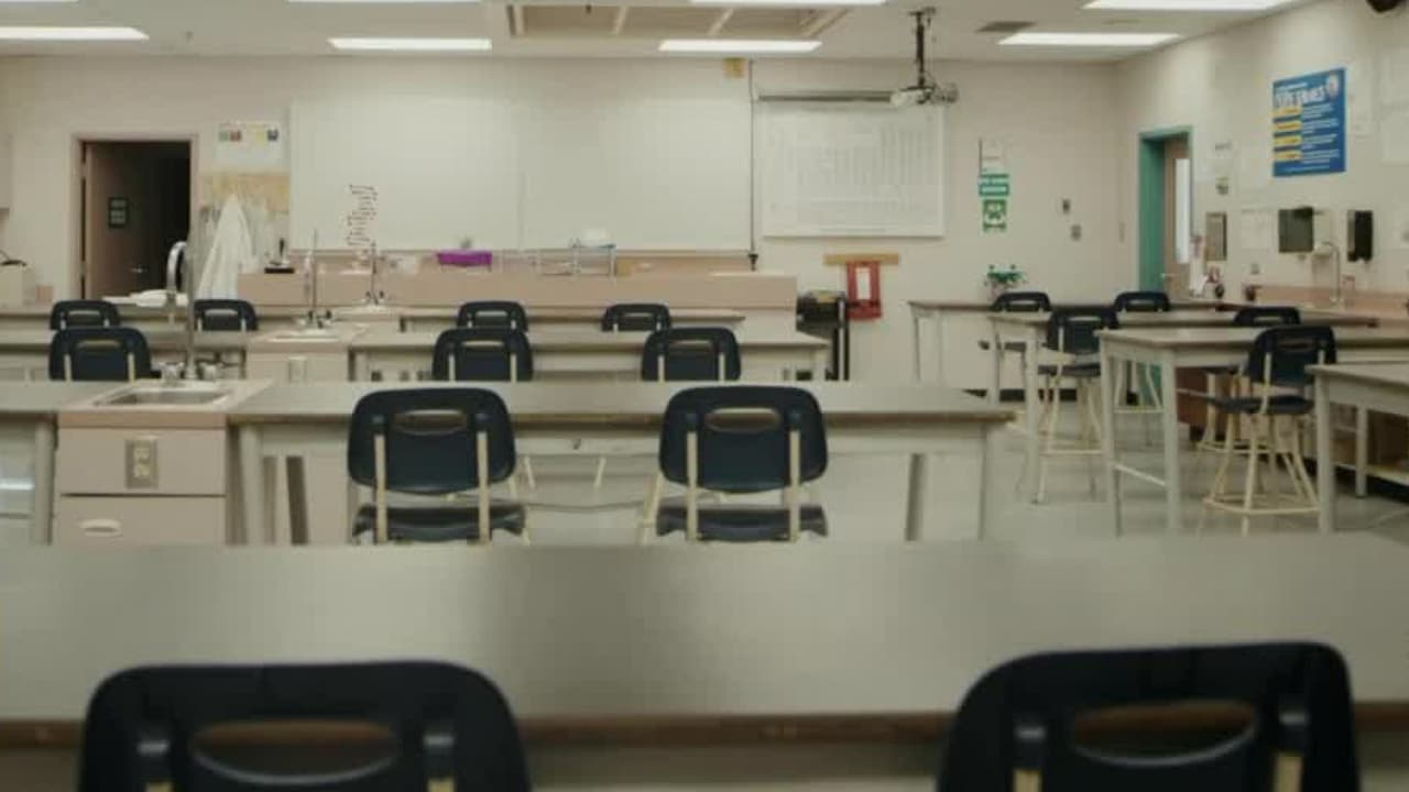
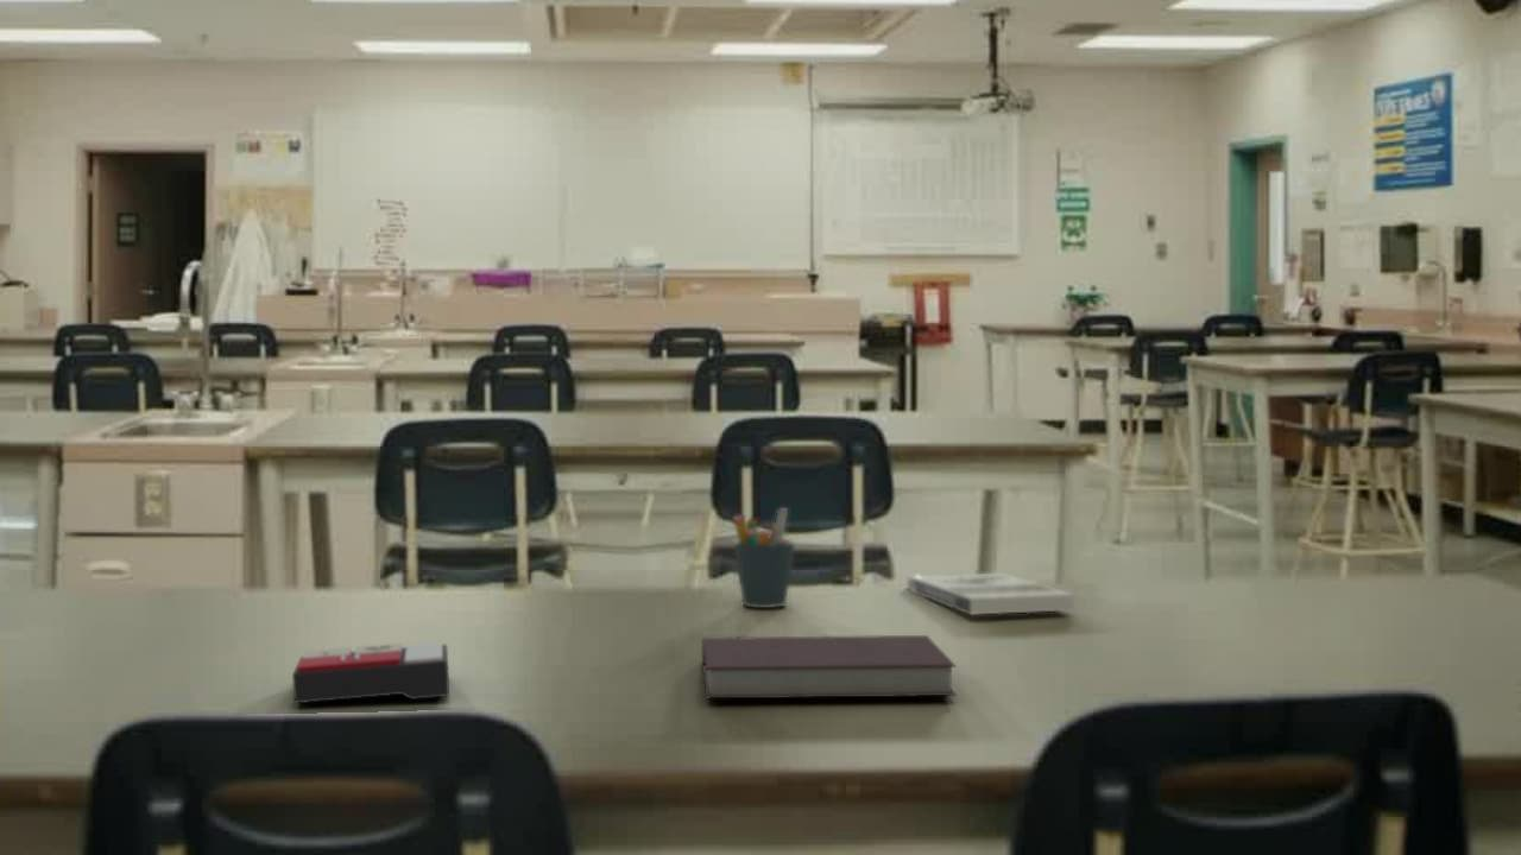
+ notebook [701,634,957,699]
+ book [905,571,1075,615]
+ calculator [291,641,450,704]
+ pen holder [732,508,796,609]
